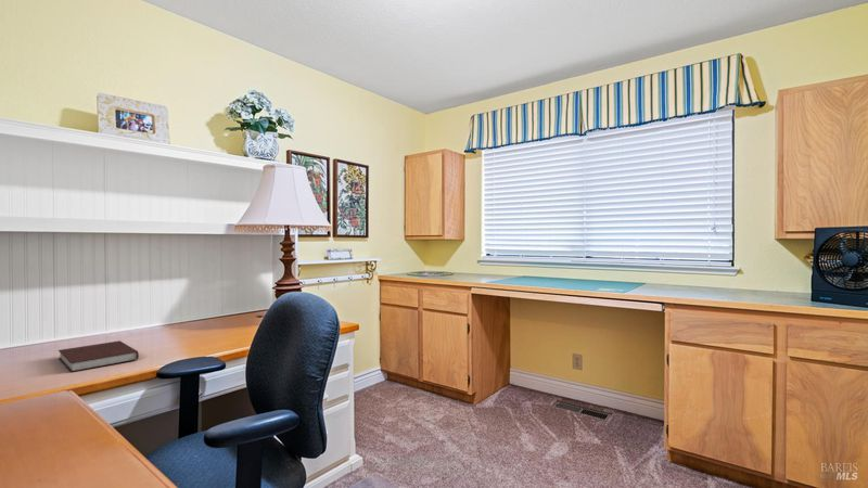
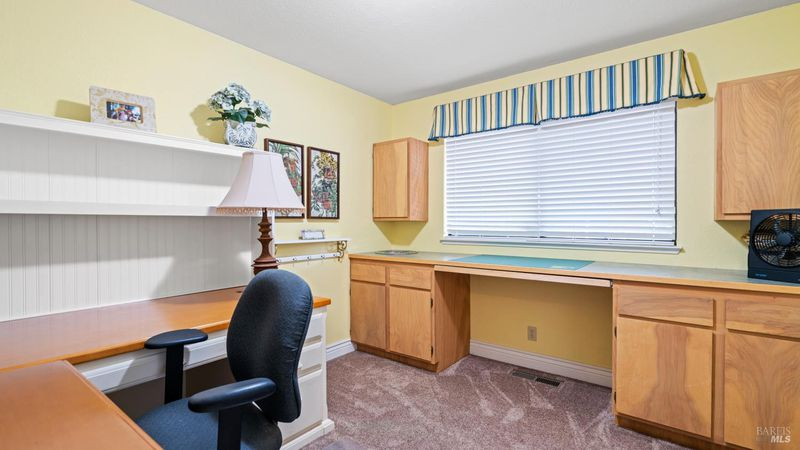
- notebook [58,339,140,373]
